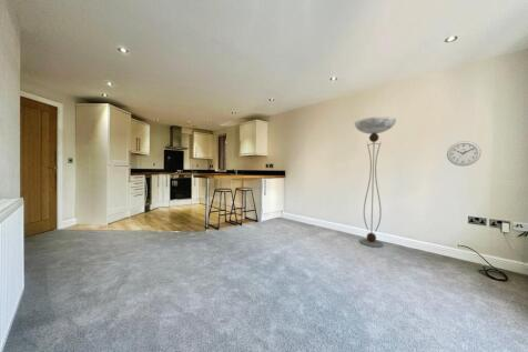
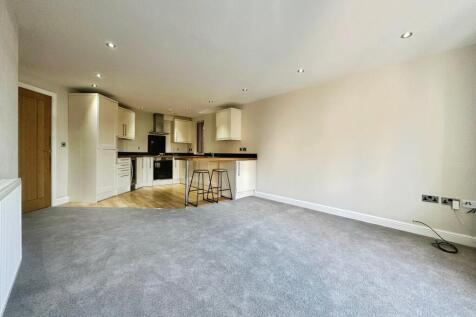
- floor lamp [354,115,397,249]
- wall clock [446,140,483,167]
